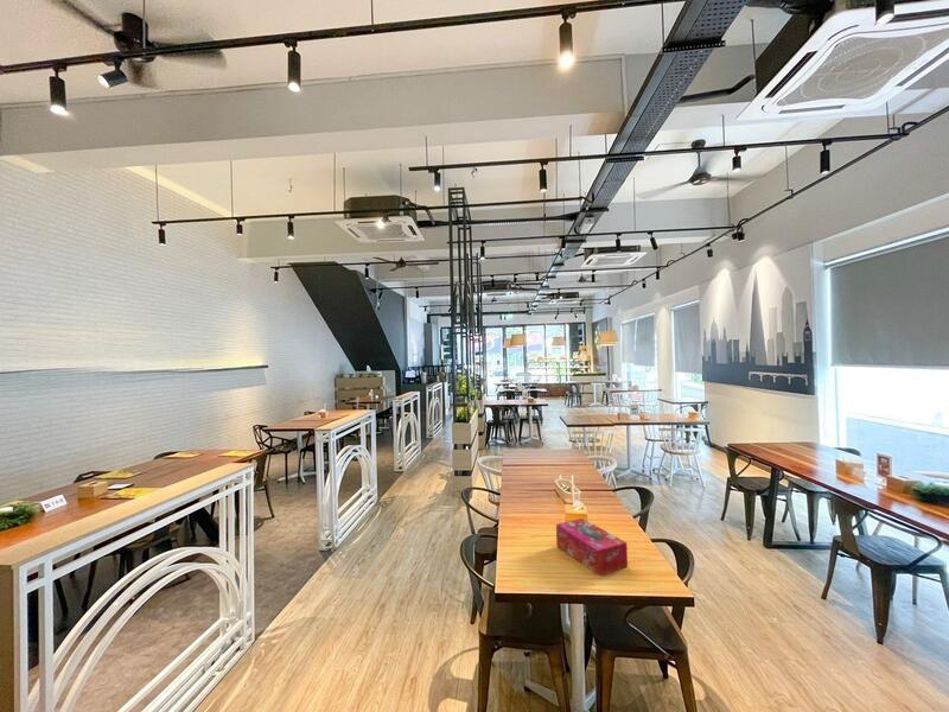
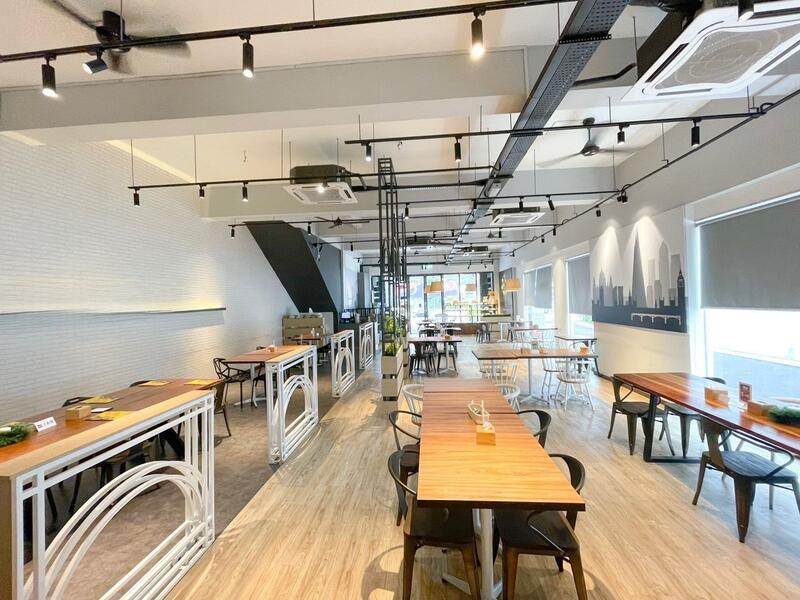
- tissue box [555,517,629,576]
